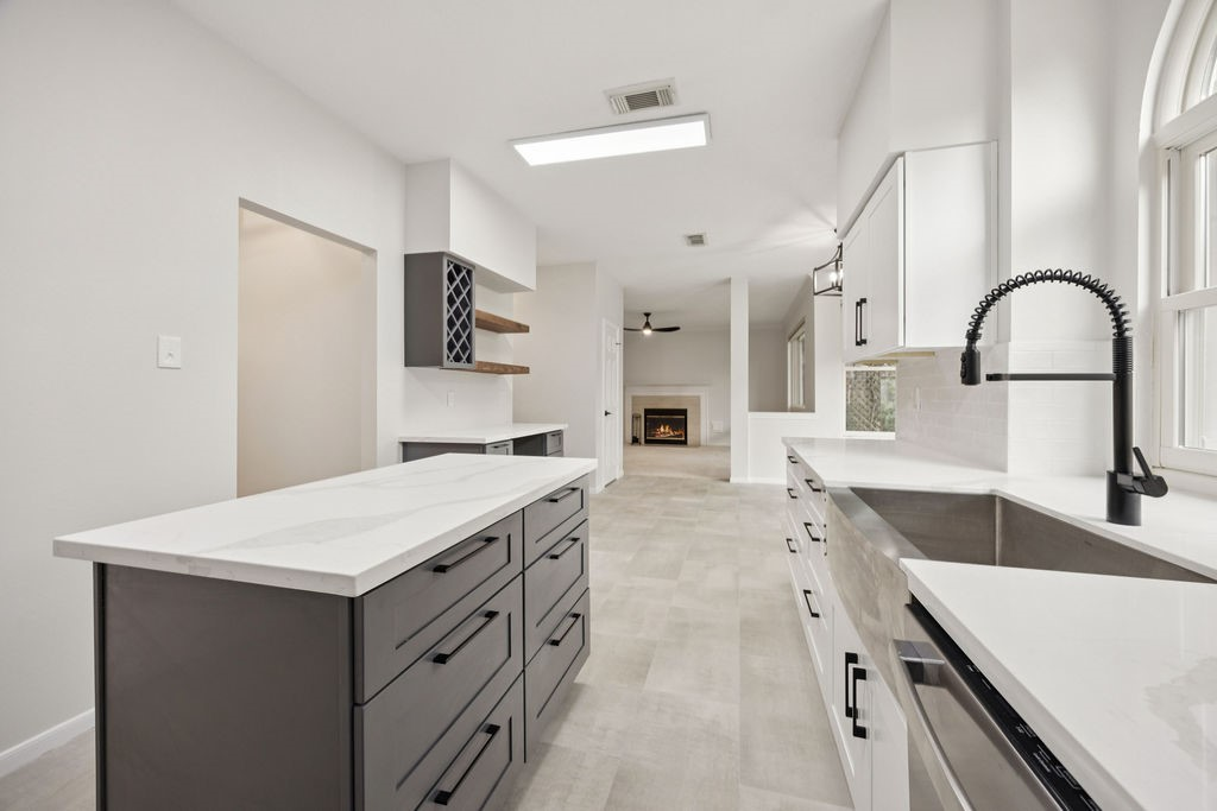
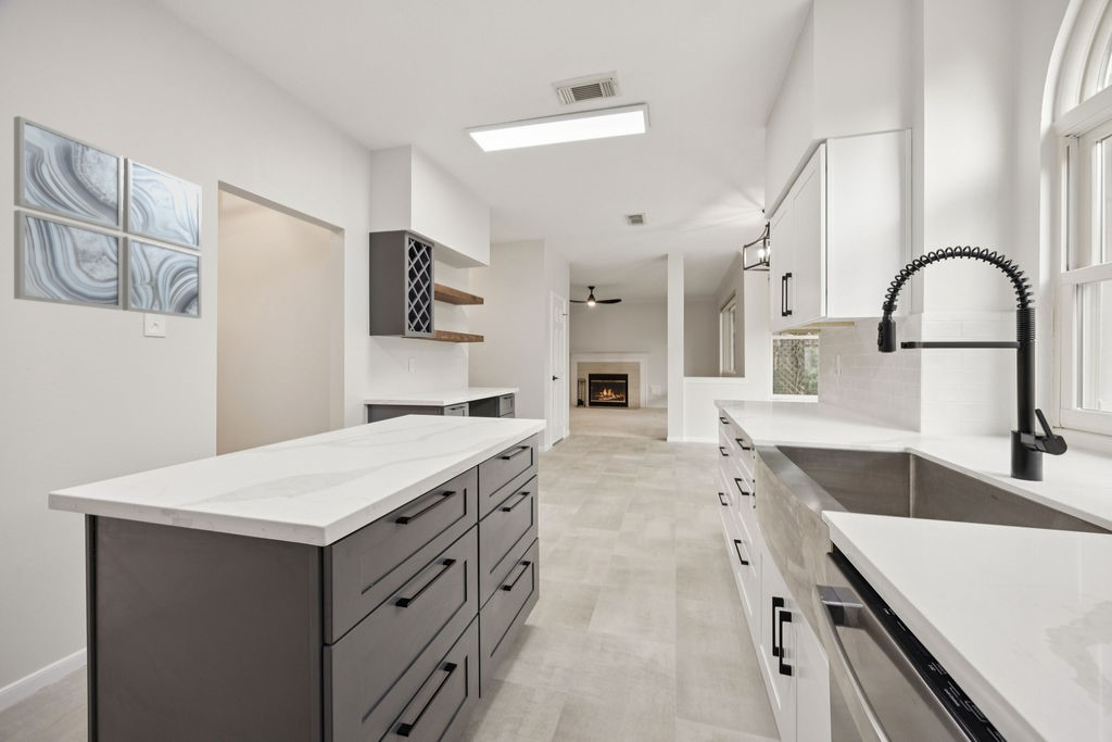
+ wall art [13,115,202,319]
